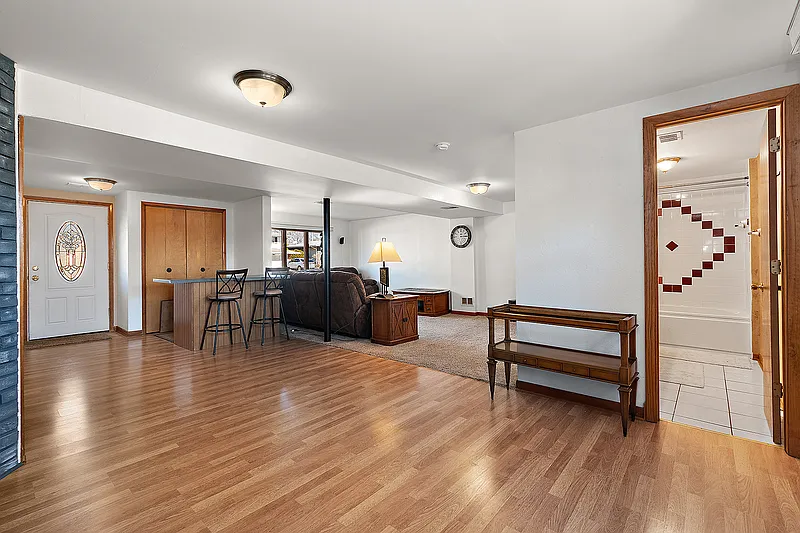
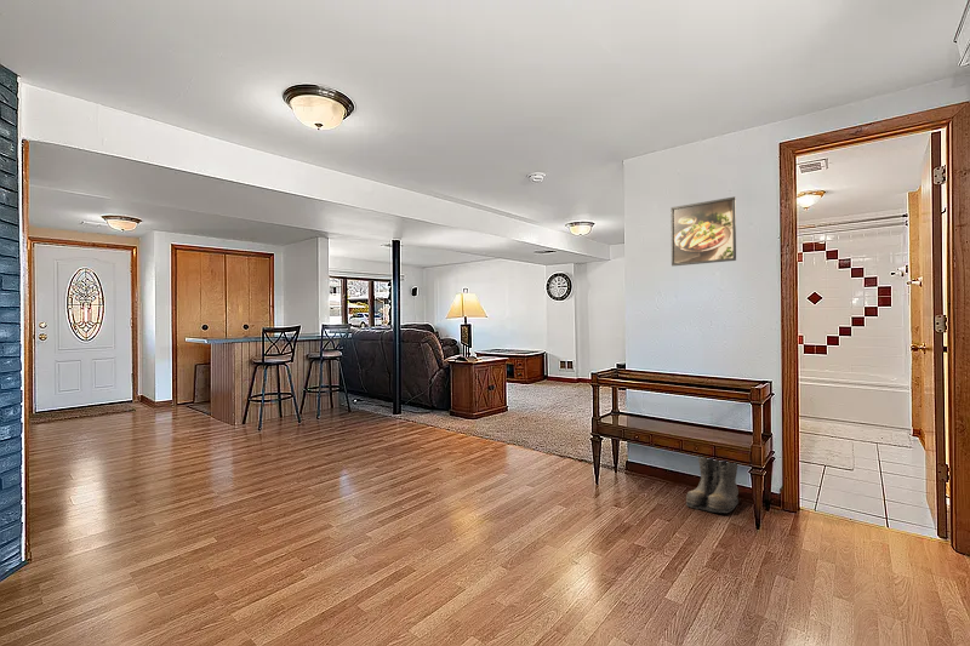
+ boots [685,456,740,514]
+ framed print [669,196,737,267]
